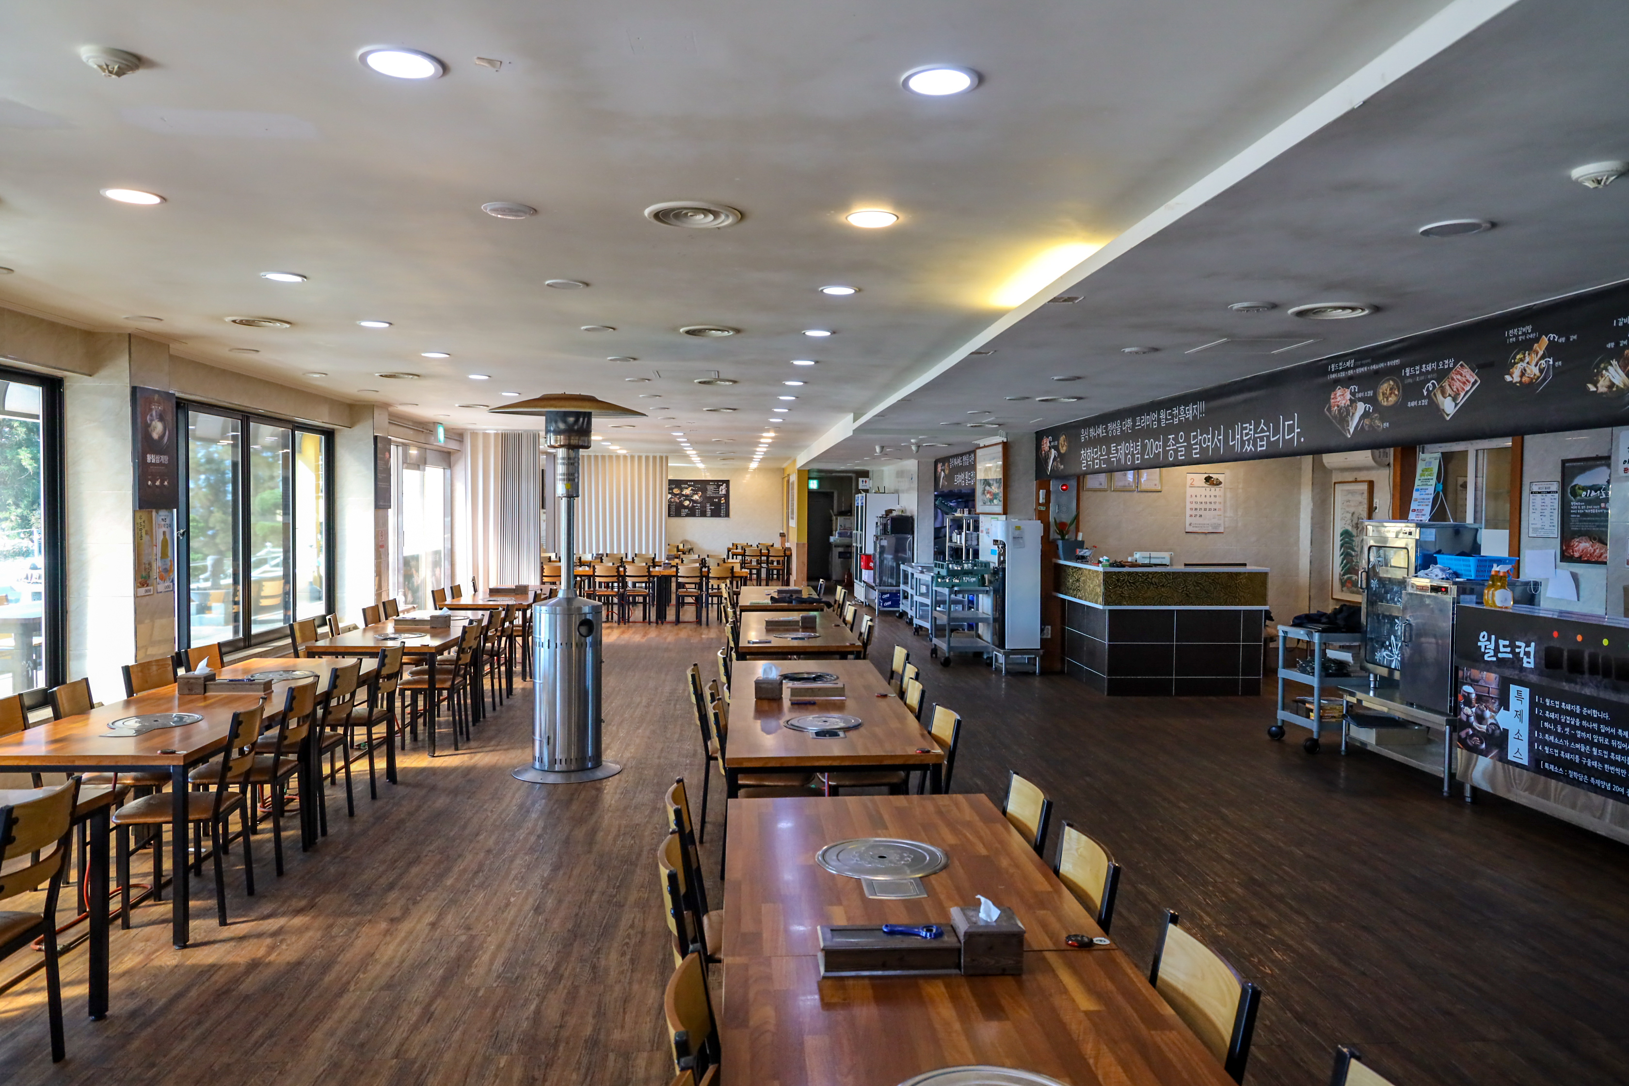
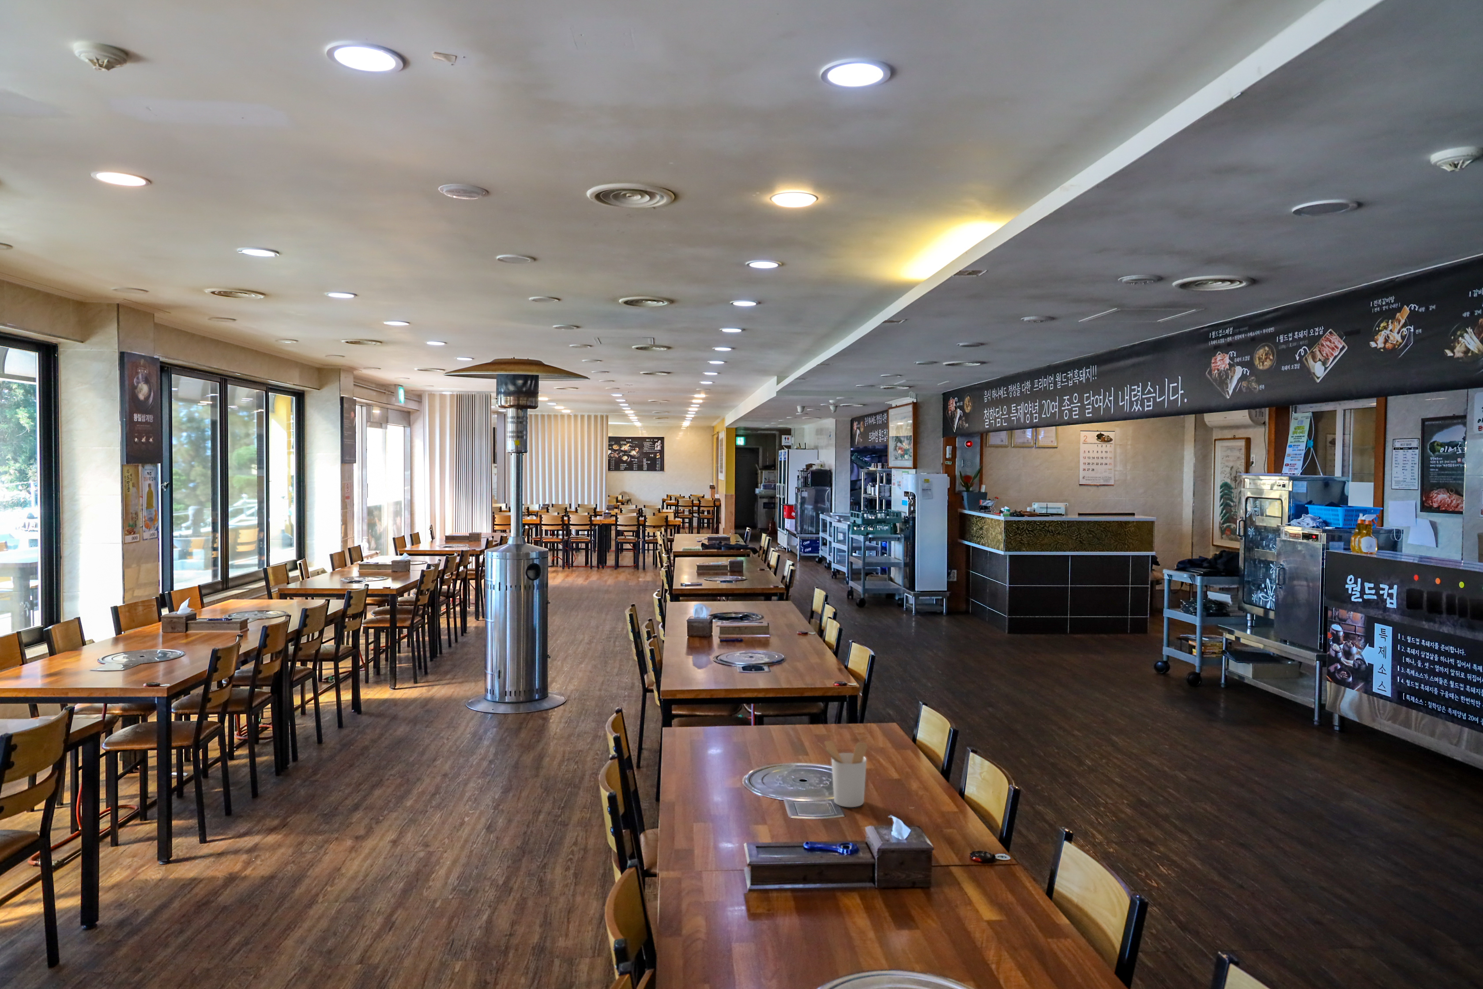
+ utensil holder [819,740,867,808]
